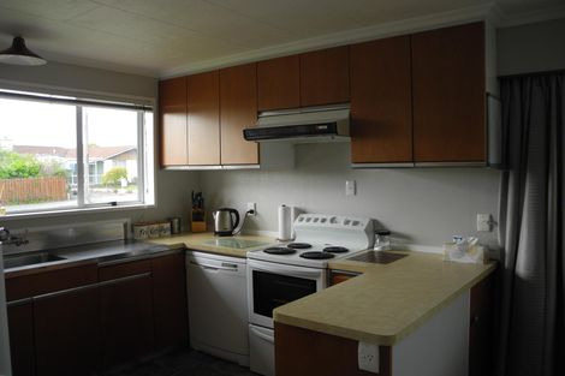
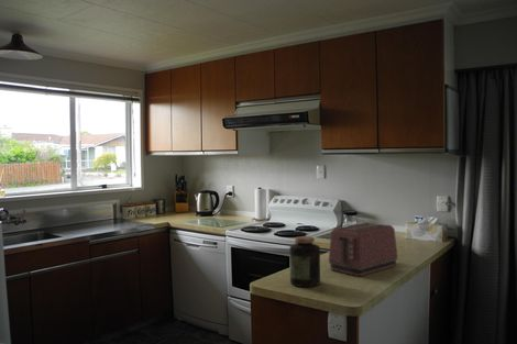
+ toaster [328,221,399,277]
+ jar [288,235,321,288]
